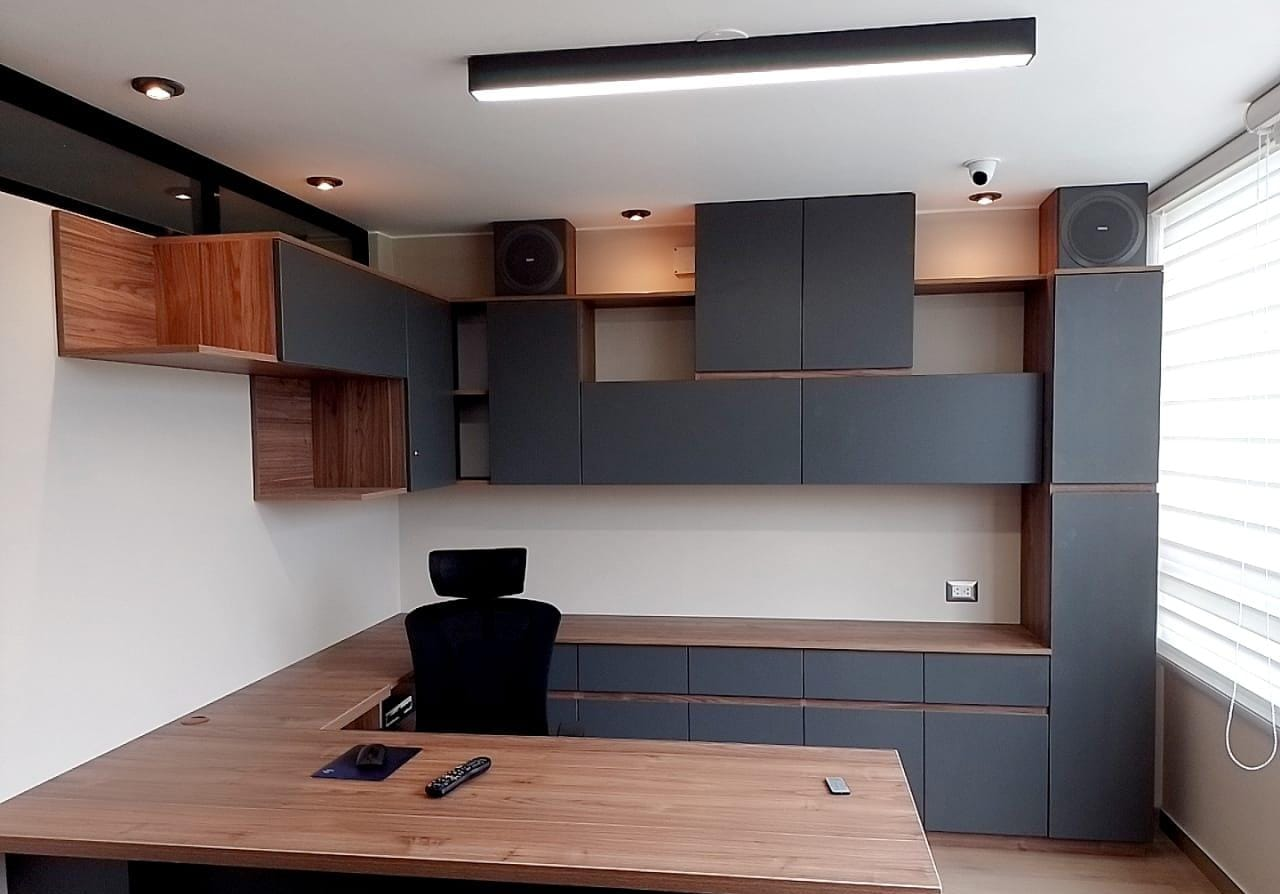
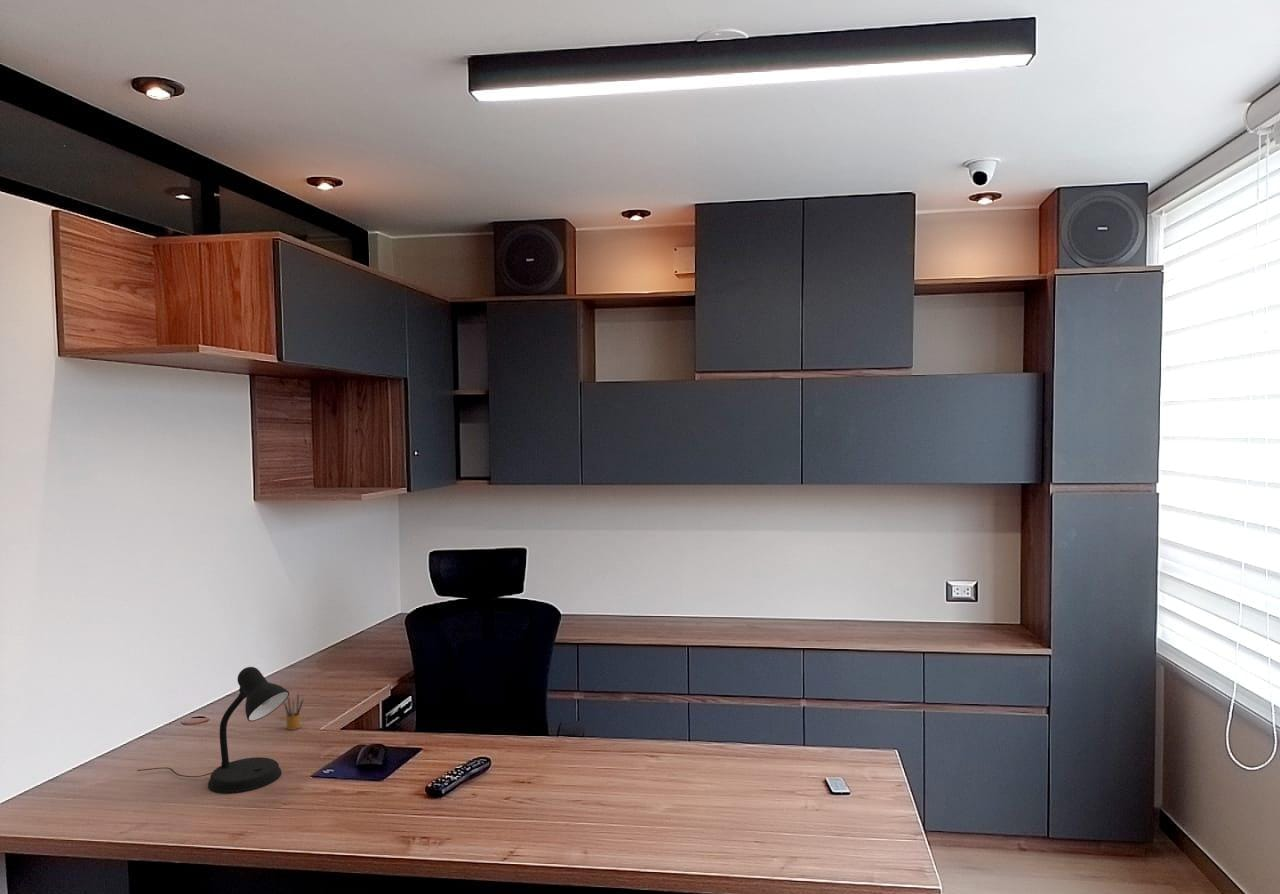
+ desk lamp [136,666,290,795]
+ pencil box [283,692,304,731]
